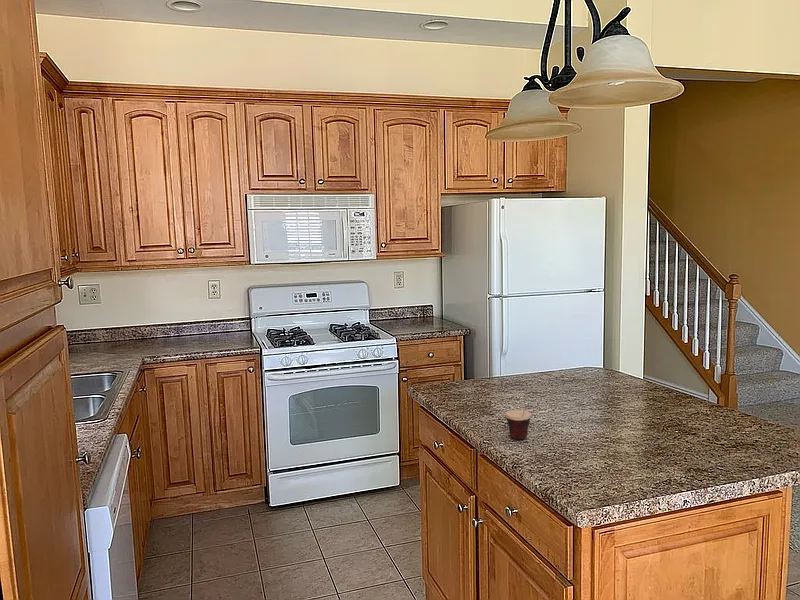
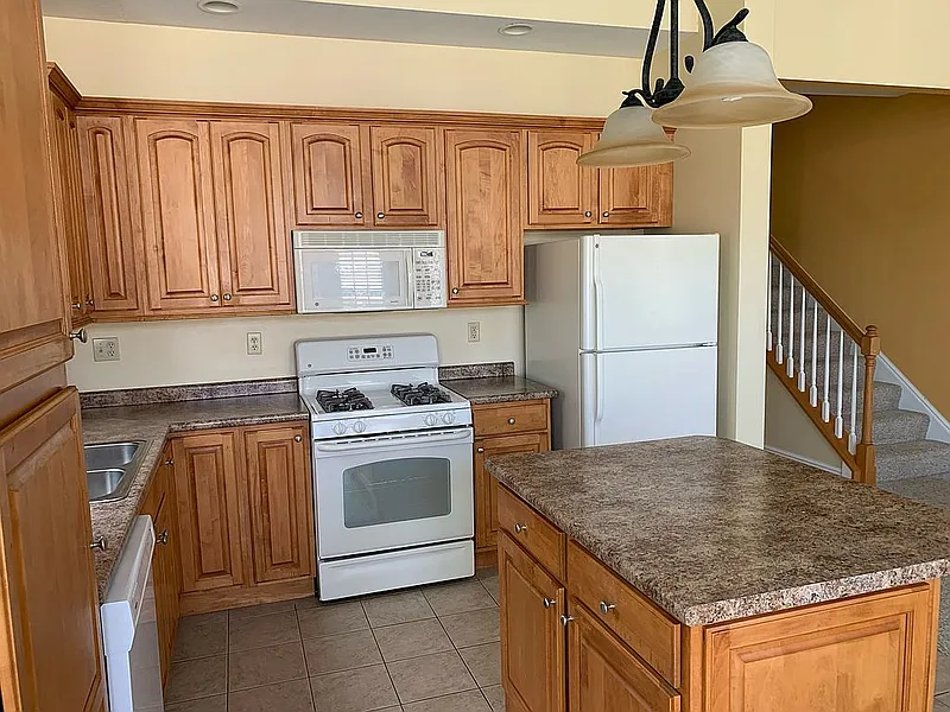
- cup [505,405,533,440]
